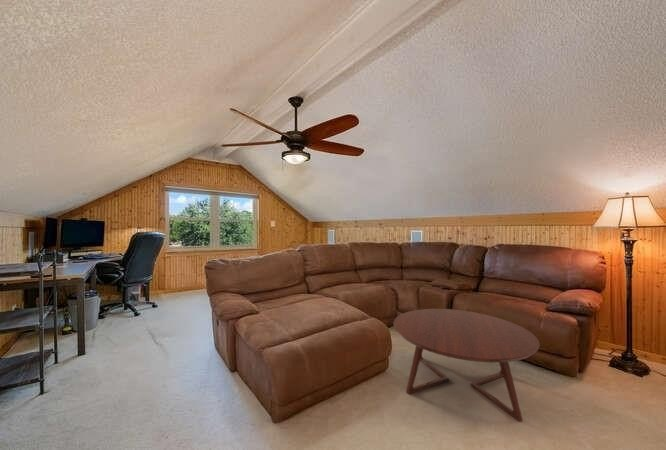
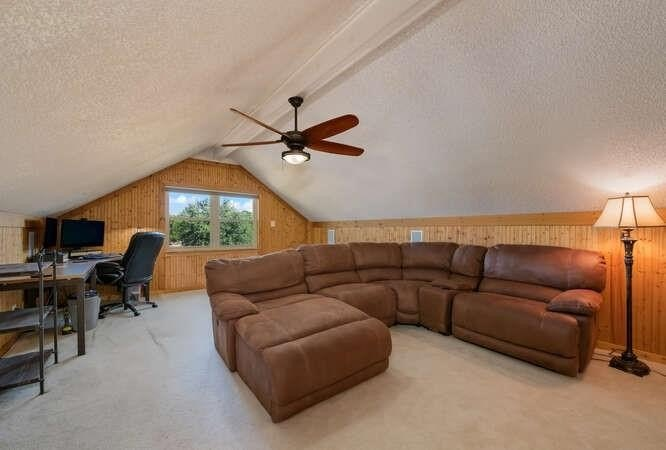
- coffee table [392,308,540,423]
